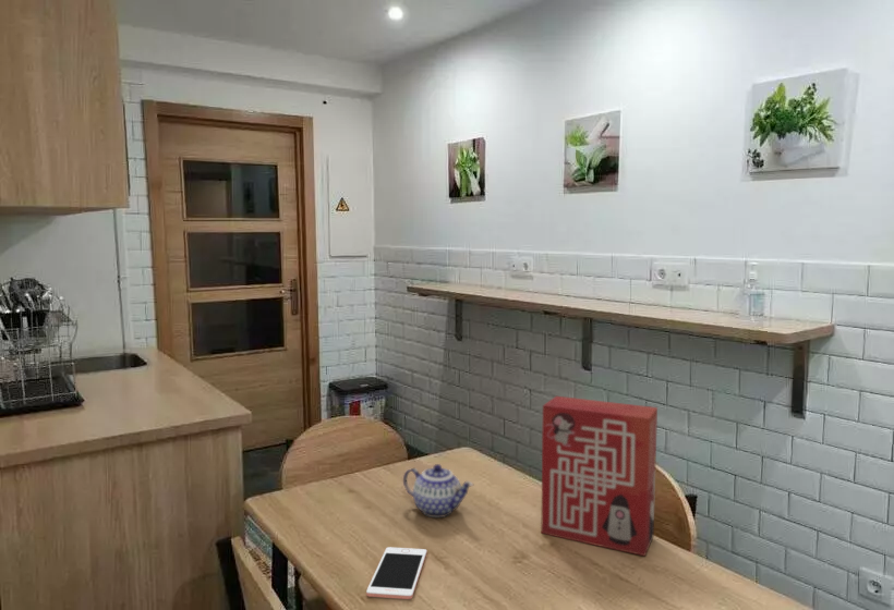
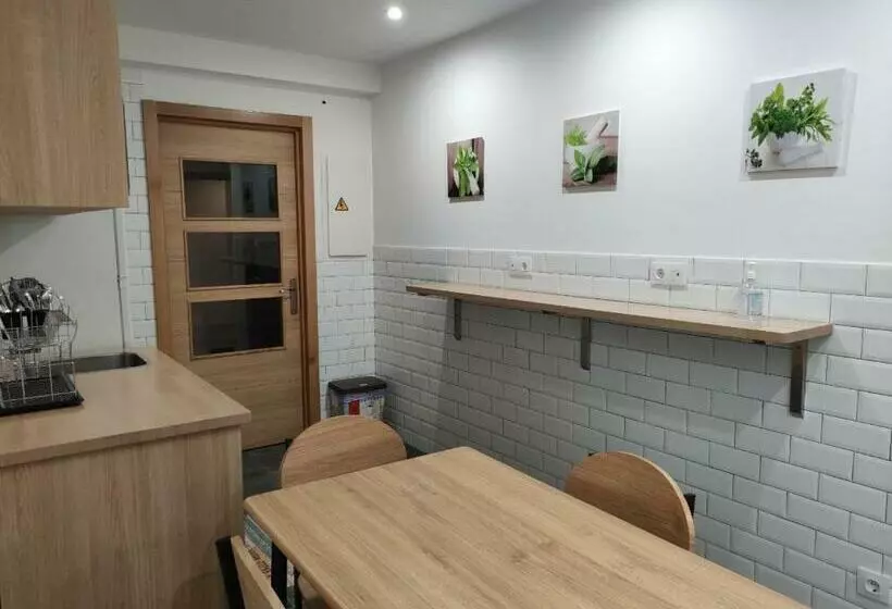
- teapot [402,463,474,518]
- cell phone [365,546,427,600]
- cereal box [540,395,659,557]
